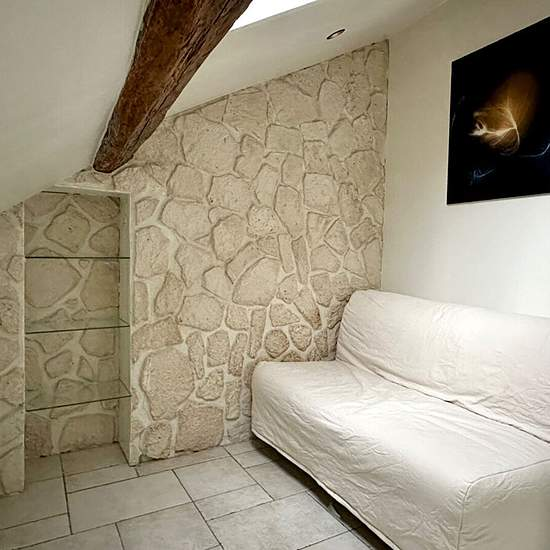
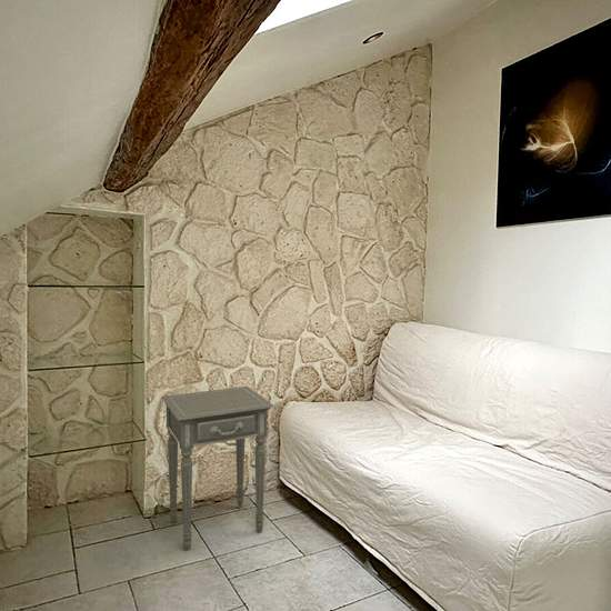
+ side table [160,385,274,552]
